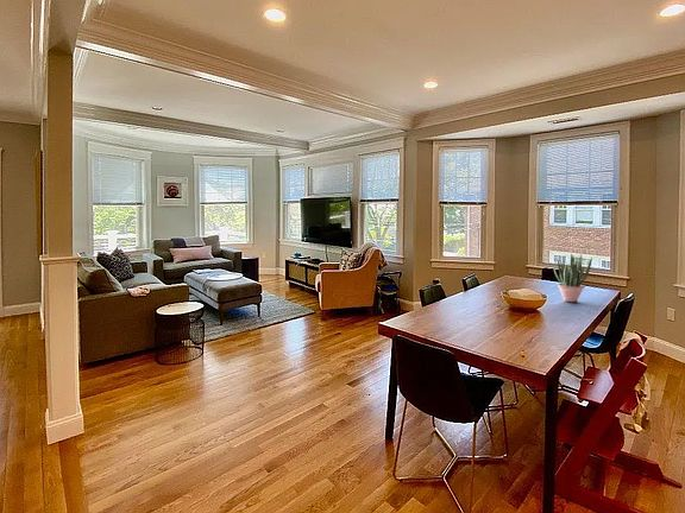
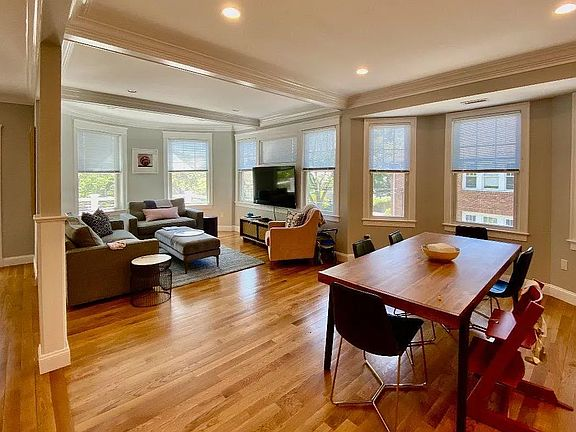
- potted plant [552,253,593,303]
